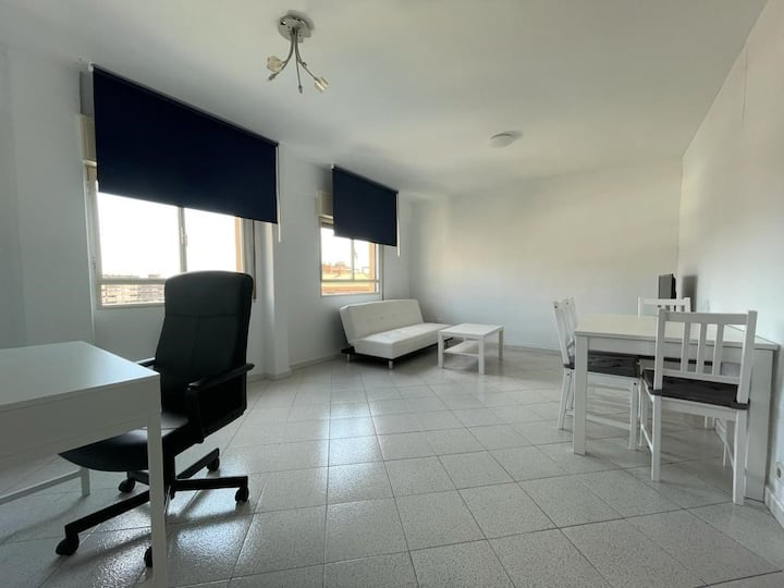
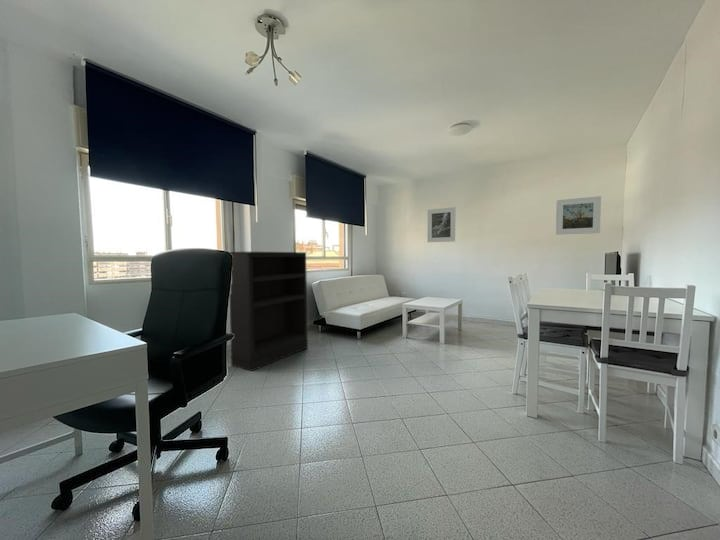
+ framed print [555,195,602,236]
+ bookshelf [229,251,309,372]
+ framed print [427,206,456,243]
